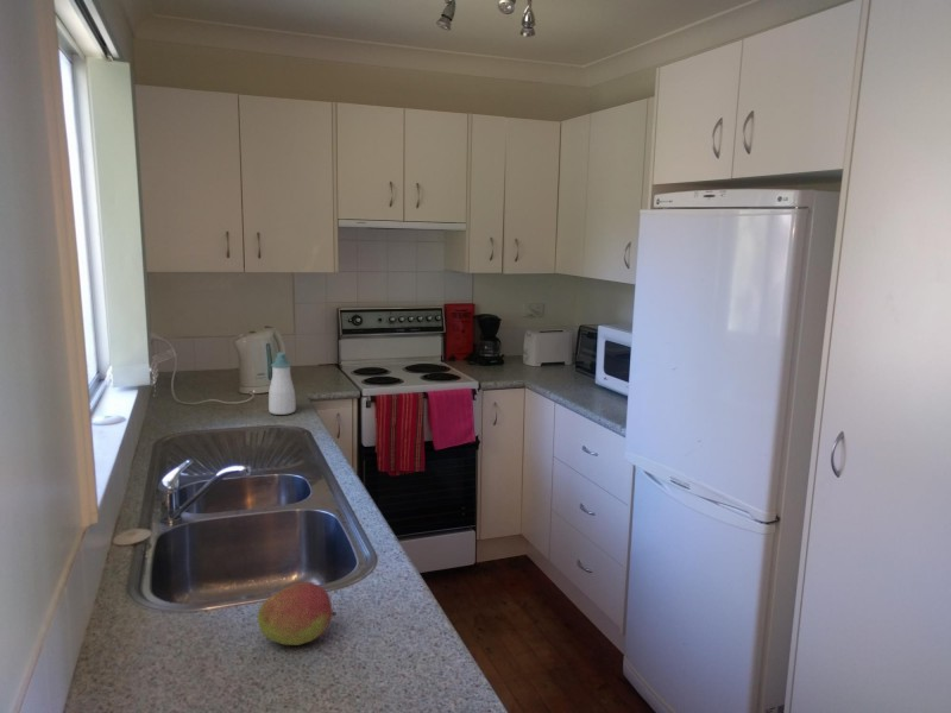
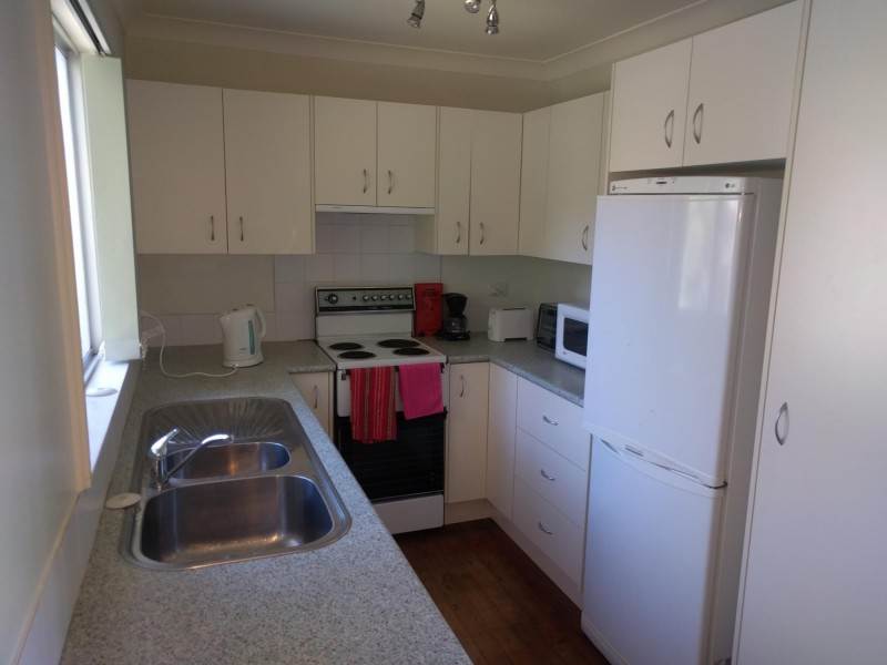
- fruit [256,581,338,646]
- soap bottle [267,352,297,416]
